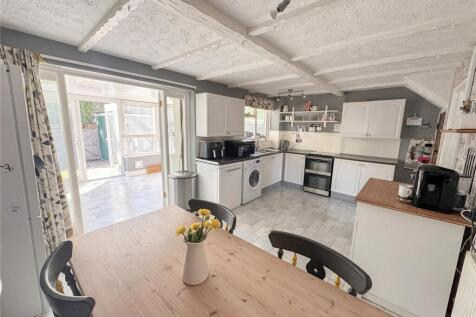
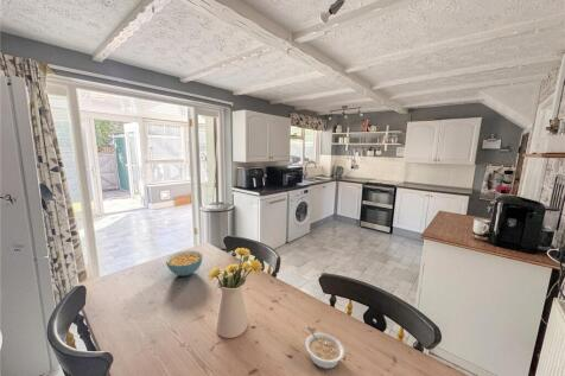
+ legume [304,325,345,370]
+ cereal bowl [165,249,204,278]
